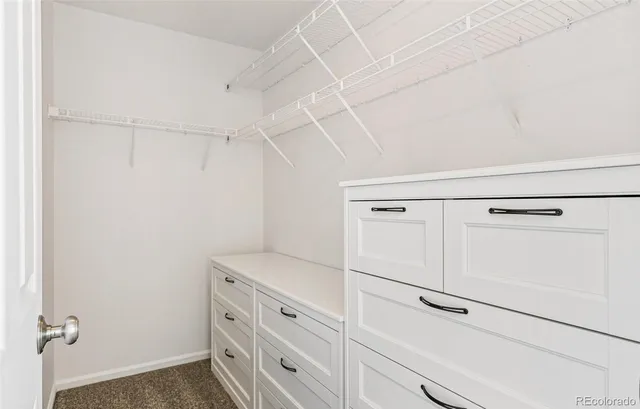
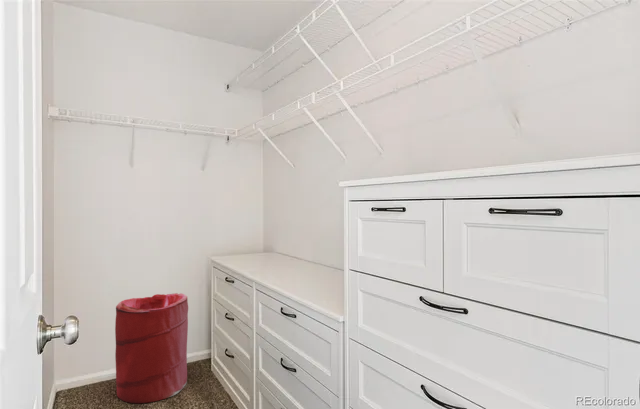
+ laundry hamper [114,292,189,404]
